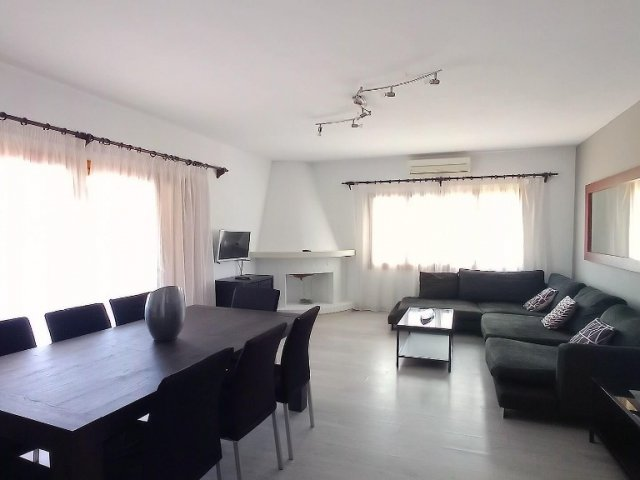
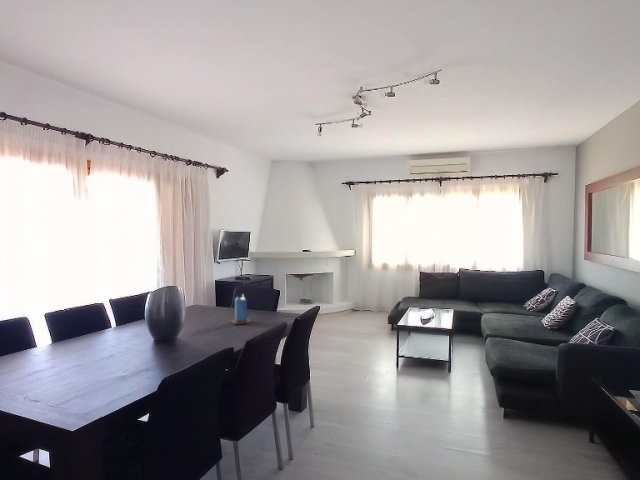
+ candle [231,294,251,325]
